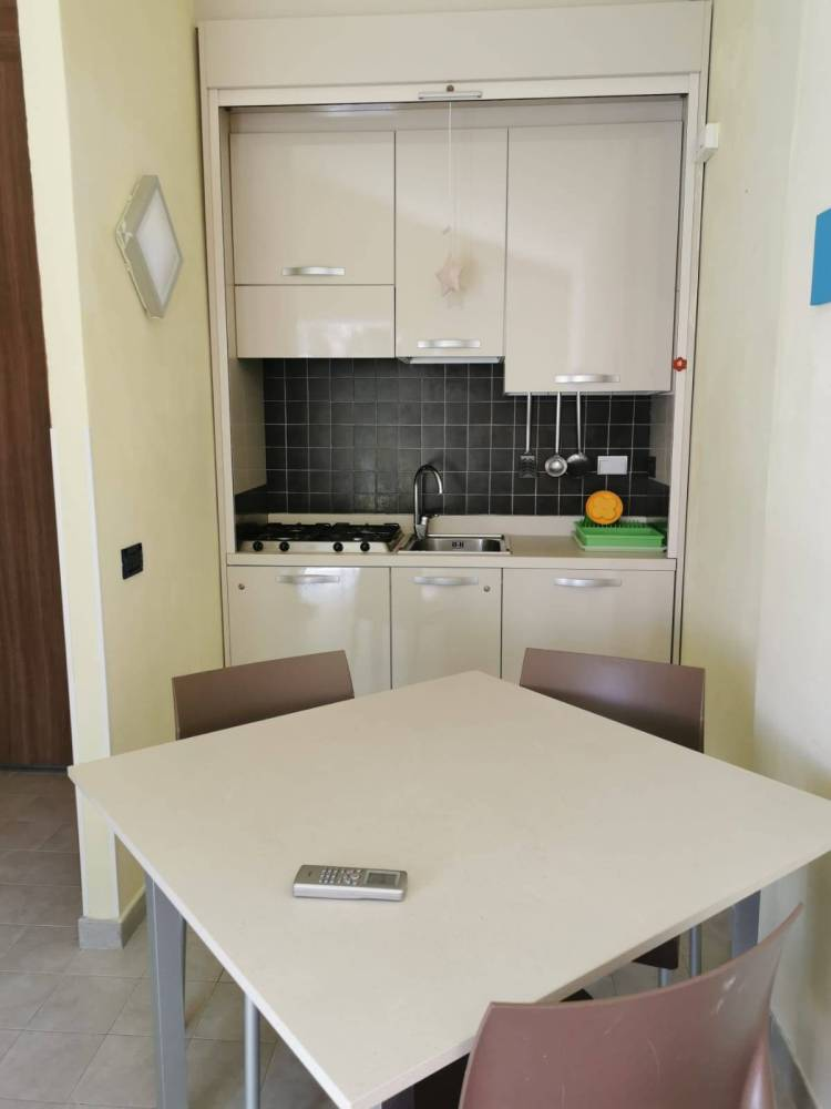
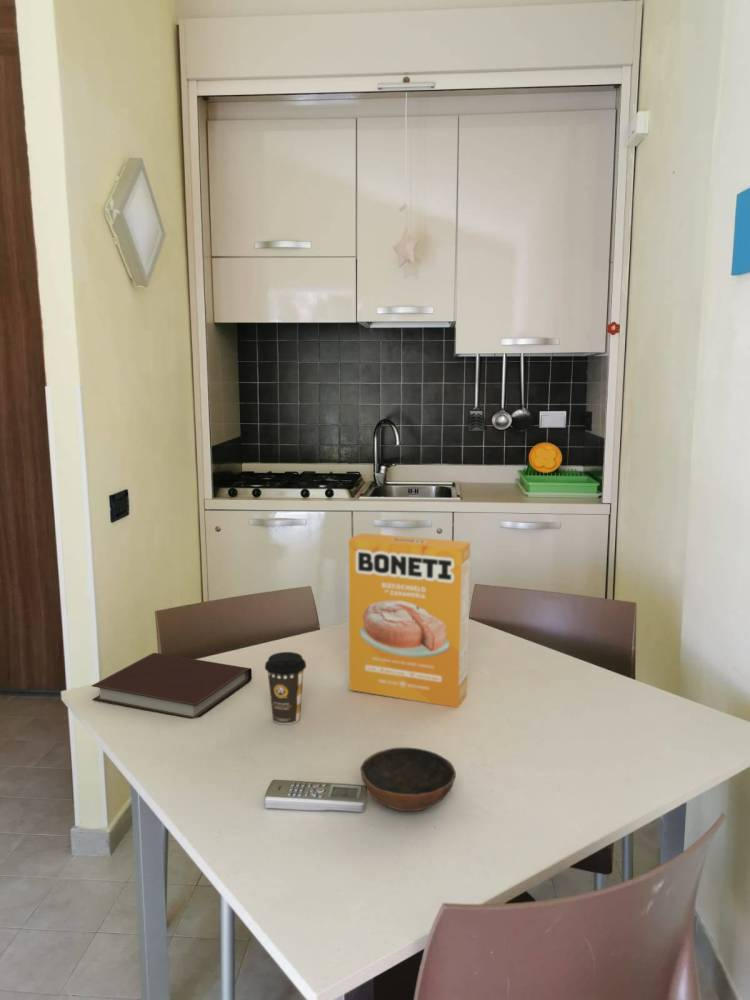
+ cereal box [348,532,471,709]
+ notebook [91,652,253,720]
+ bowl [359,746,457,812]
+ coffee cup [264,651,307,725]
